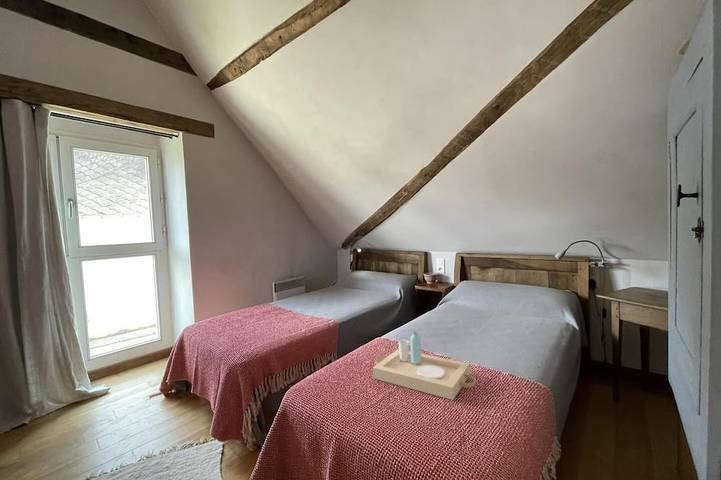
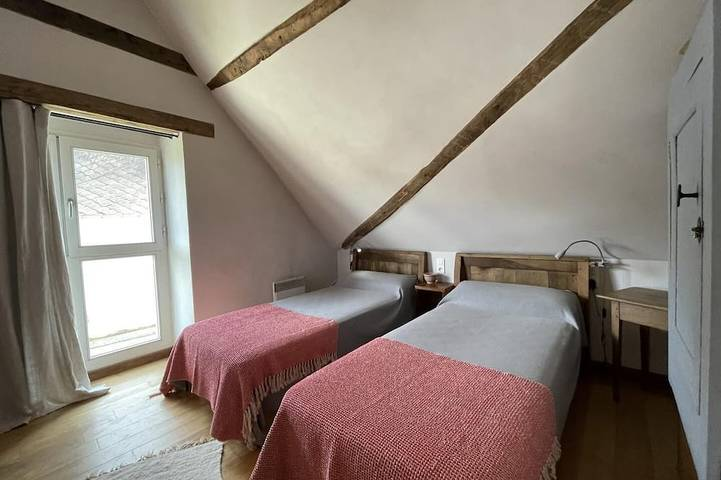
- serving tray [372,331,477,401]
